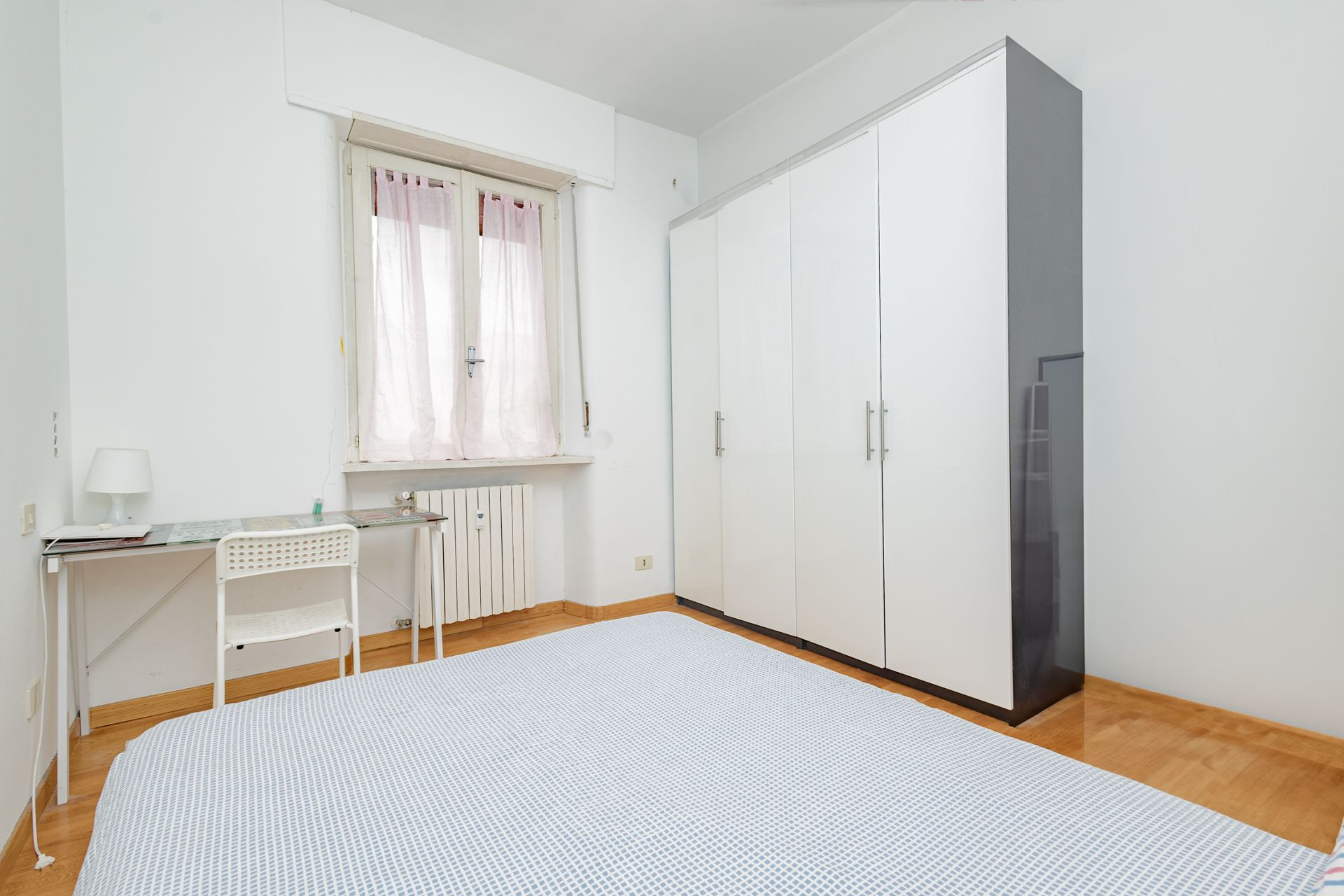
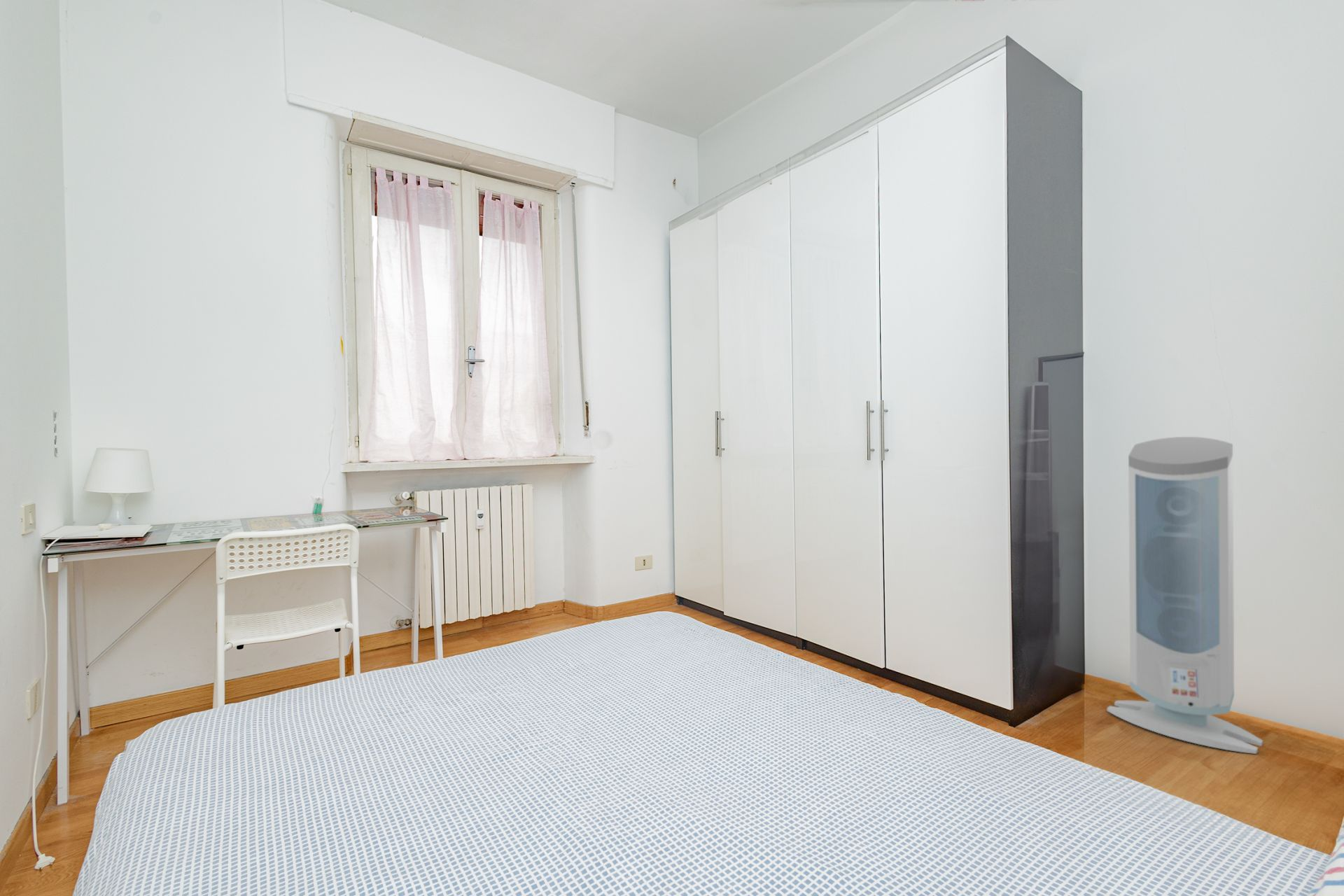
+ air purifier [1107,436,1264,755]
